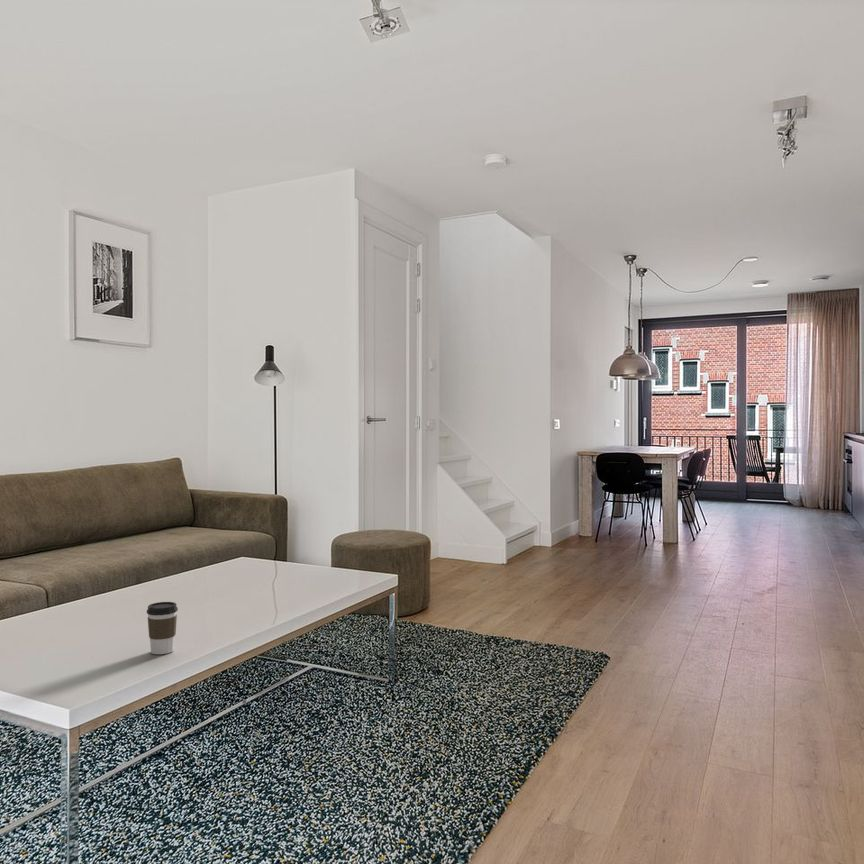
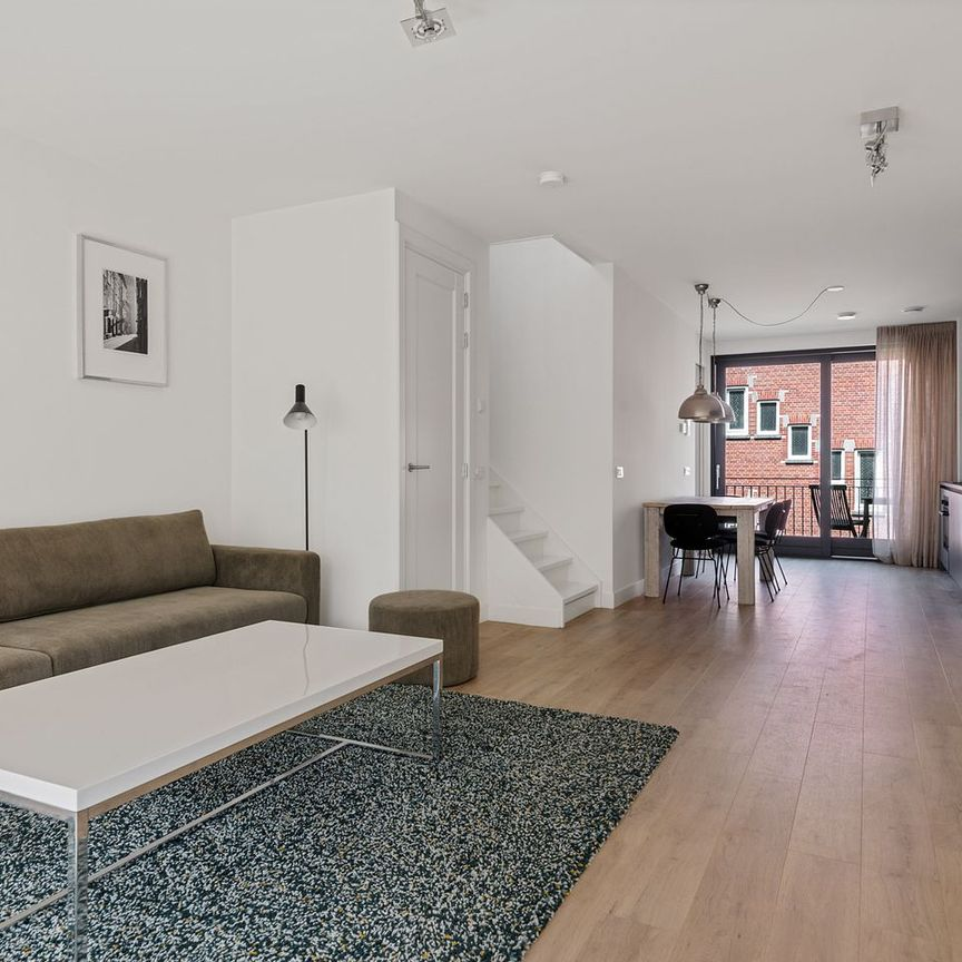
- coffee cup [146,601,179,655]
